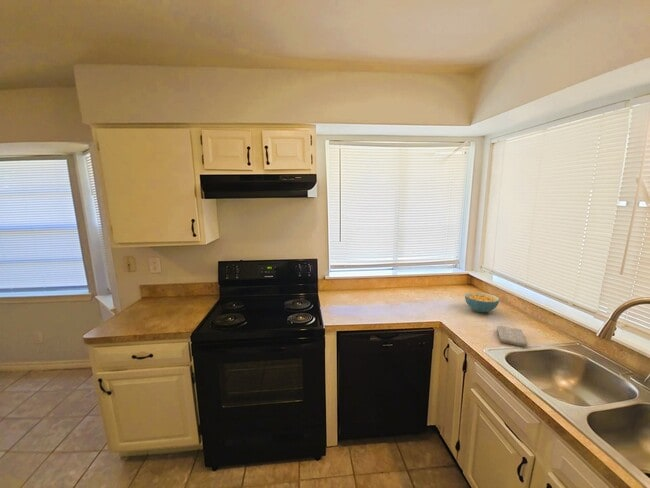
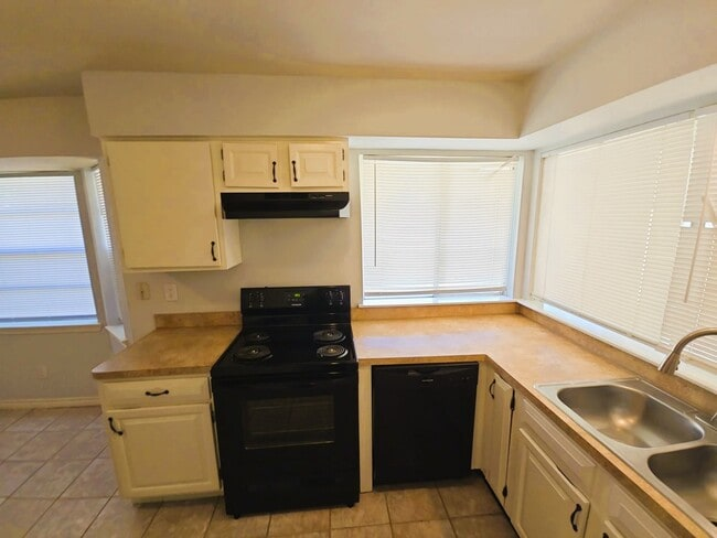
- washcloth [496,325,528,348]
- cereal bowl [464,291,500,313]
